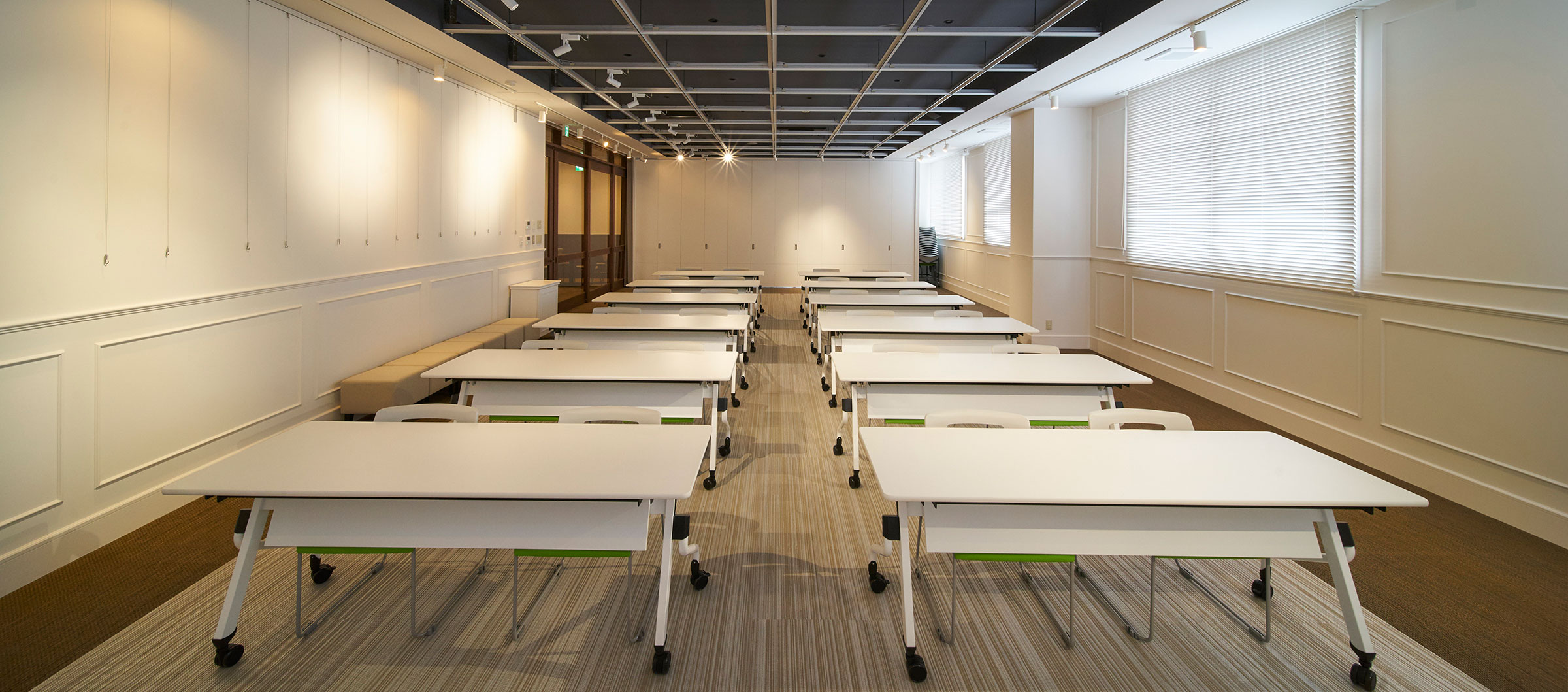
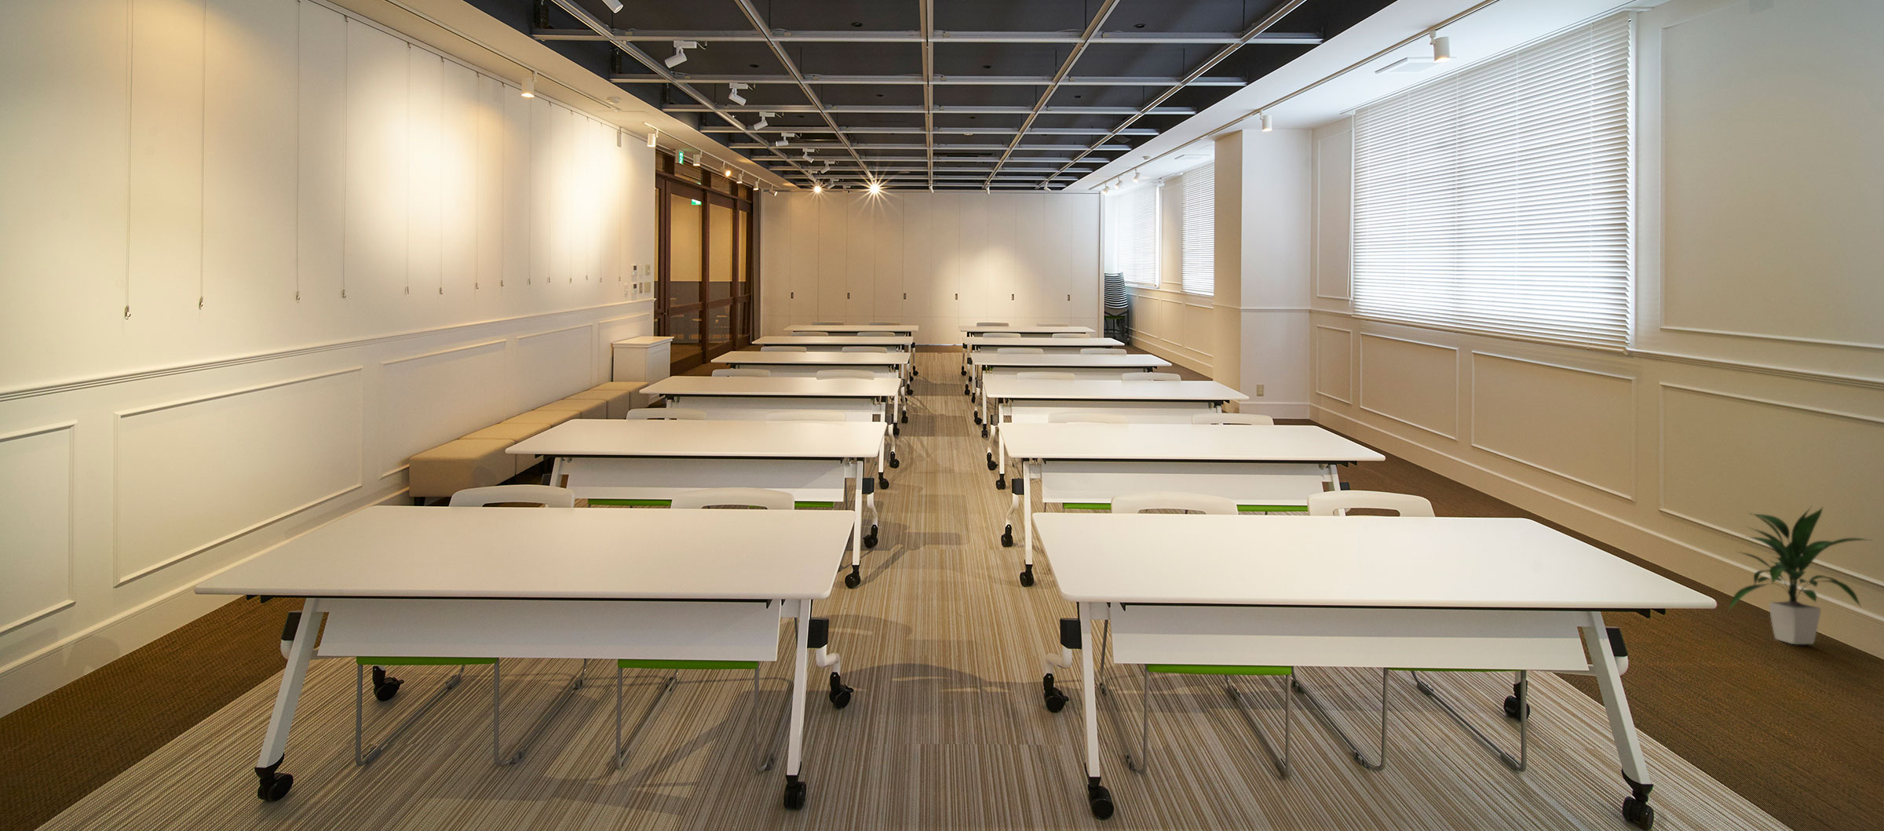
+ indoor plant [1728,506,1872,645]
